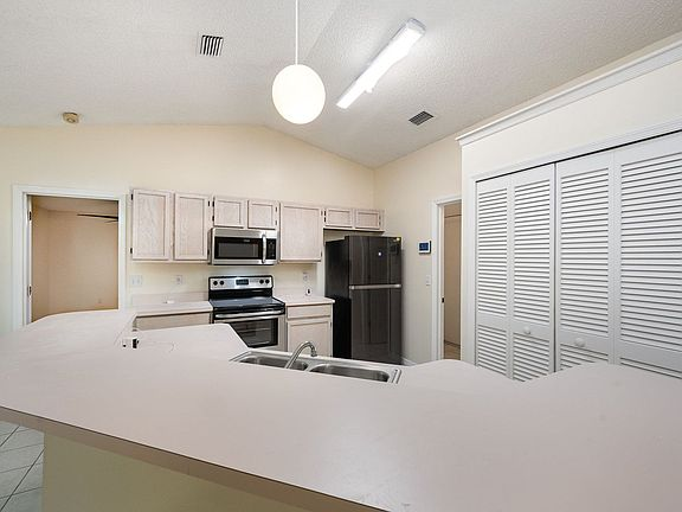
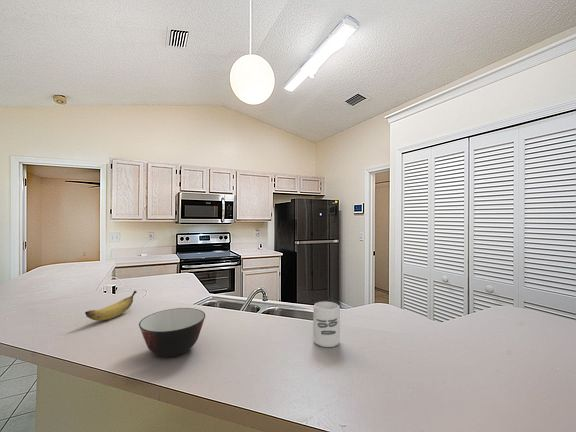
+ soup bowl [138,307,206,358]
+ cup [312,300,341,348]
+ banana [84,290,138,321]
